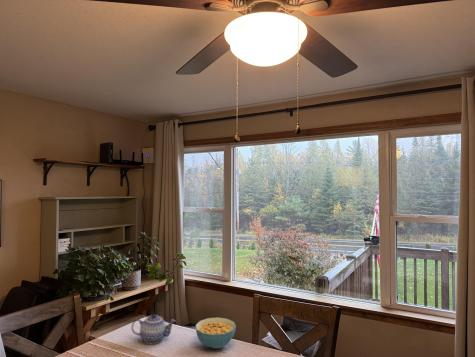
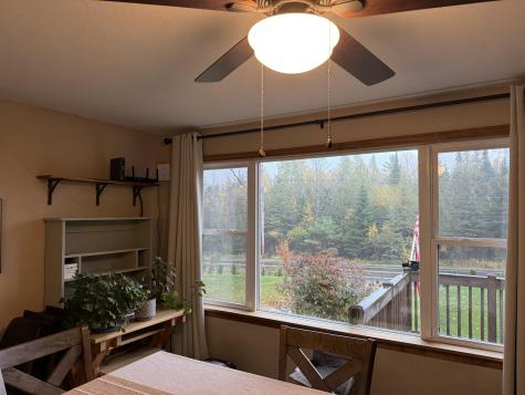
- teapot [130,313,177,345]
- cereal bowl [195,317,237,350]
